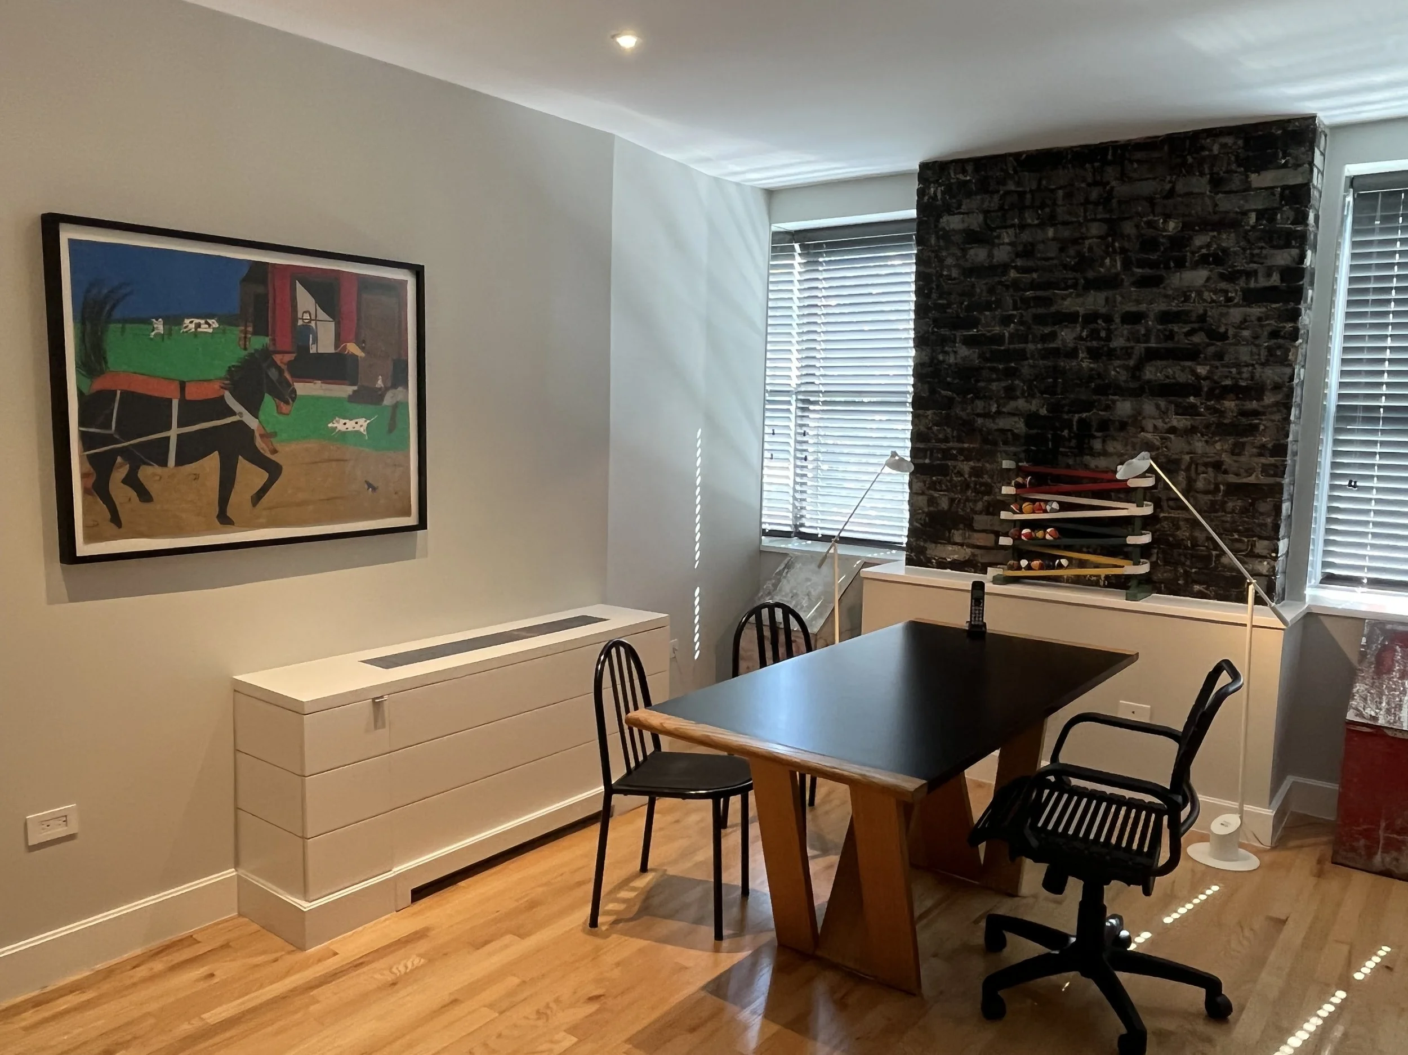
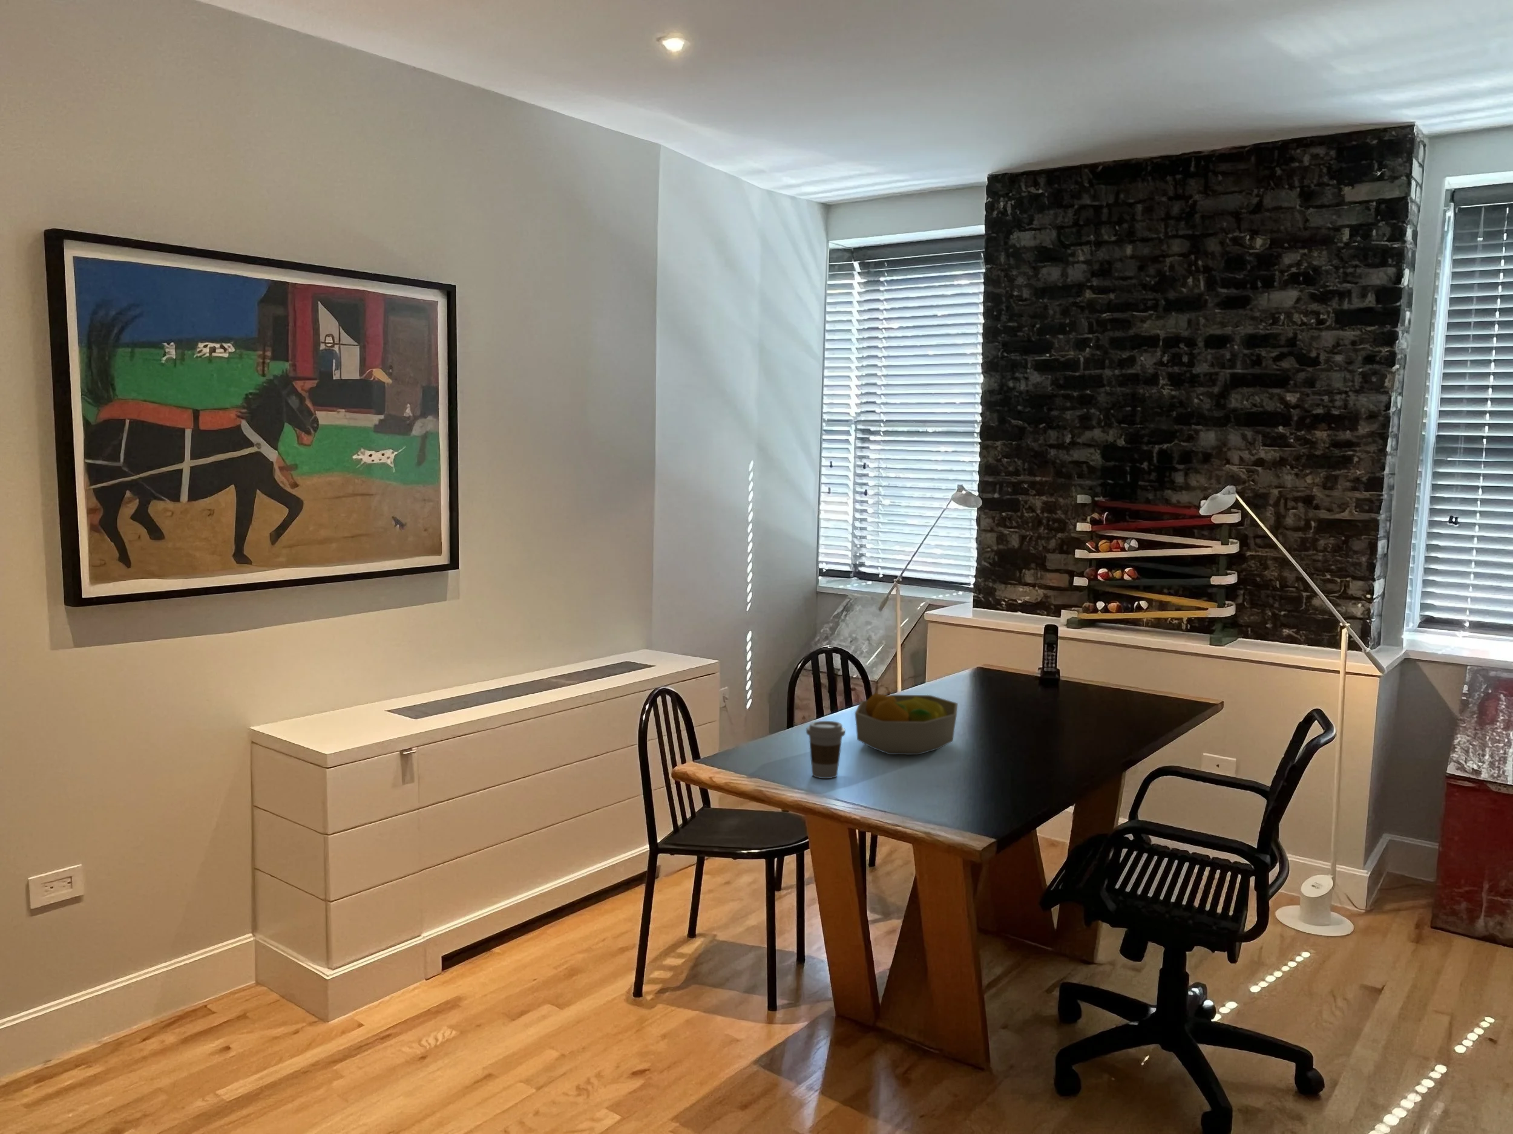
+ coffee cup [805,721,846,779]
+ fruit bowl [854,692,959,755]
